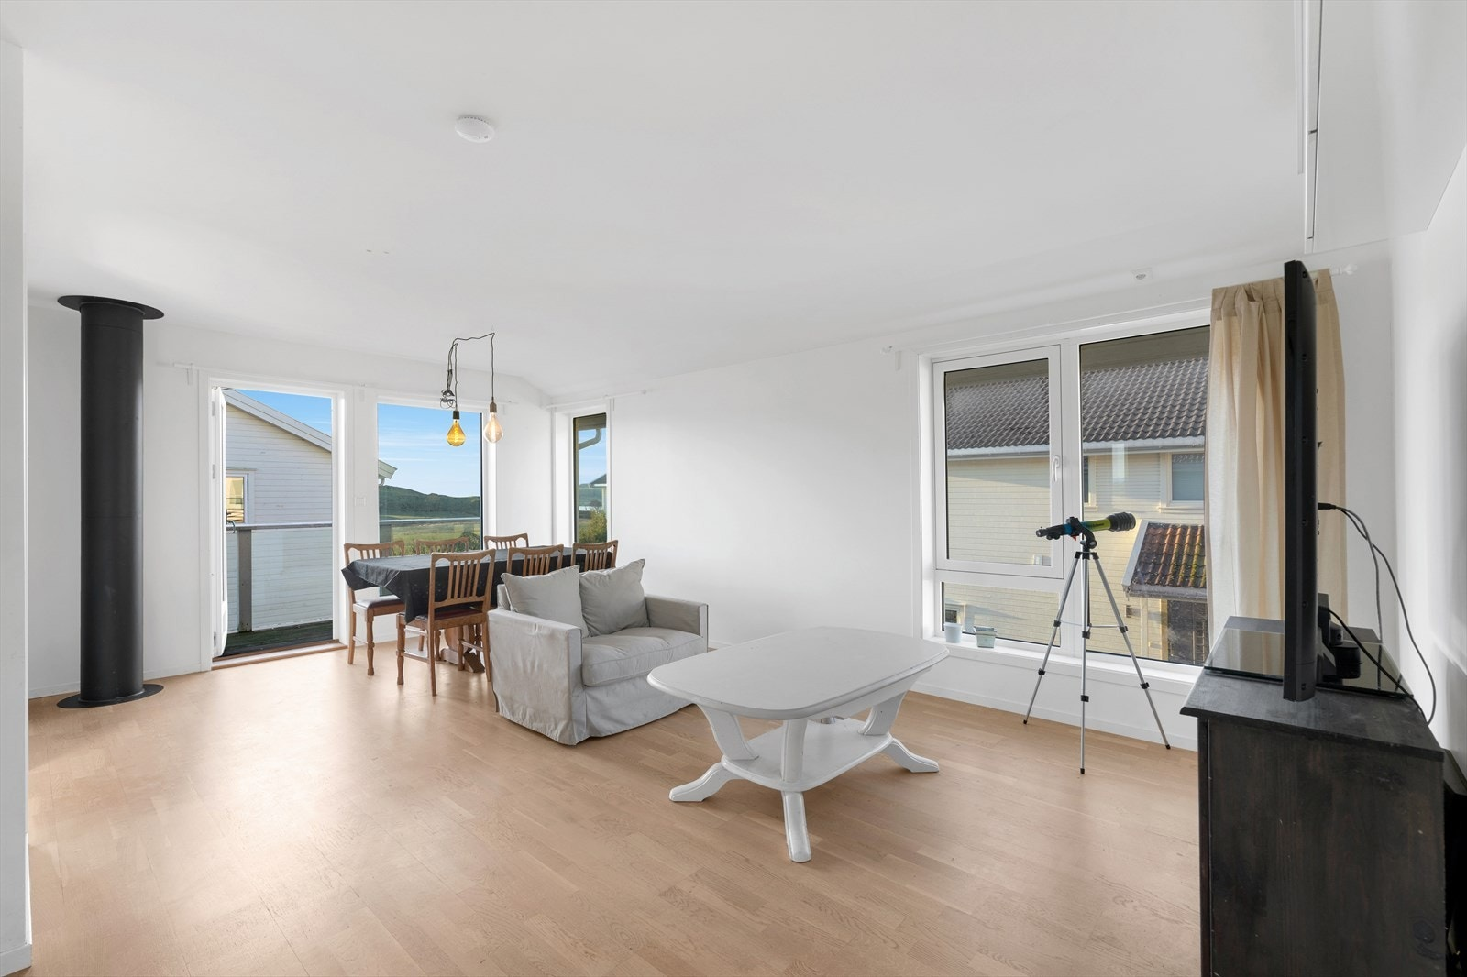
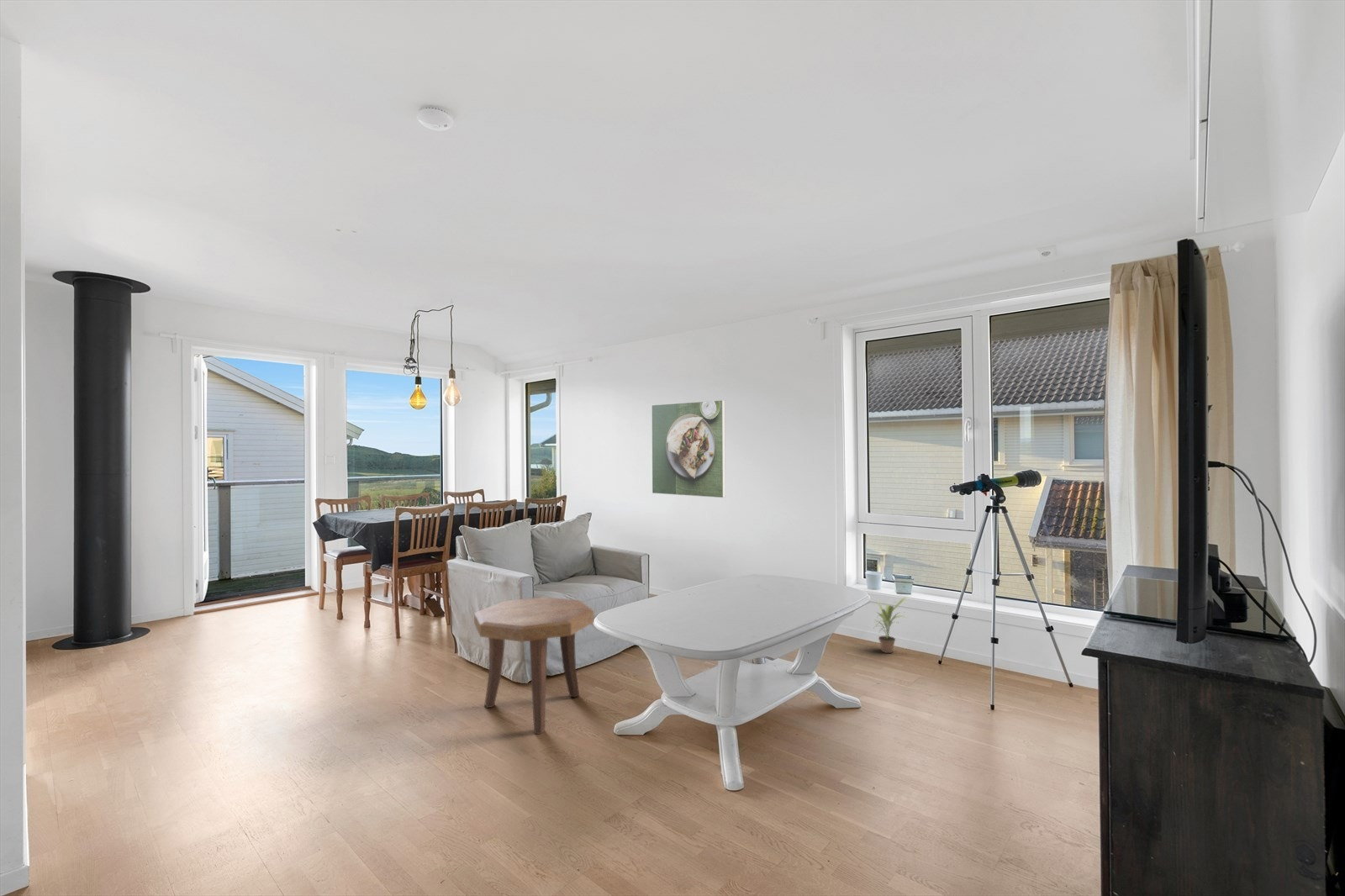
+ side table [473,596,594,735]
+ potted plant [873,596,909,654]
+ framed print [651,399,726,498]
